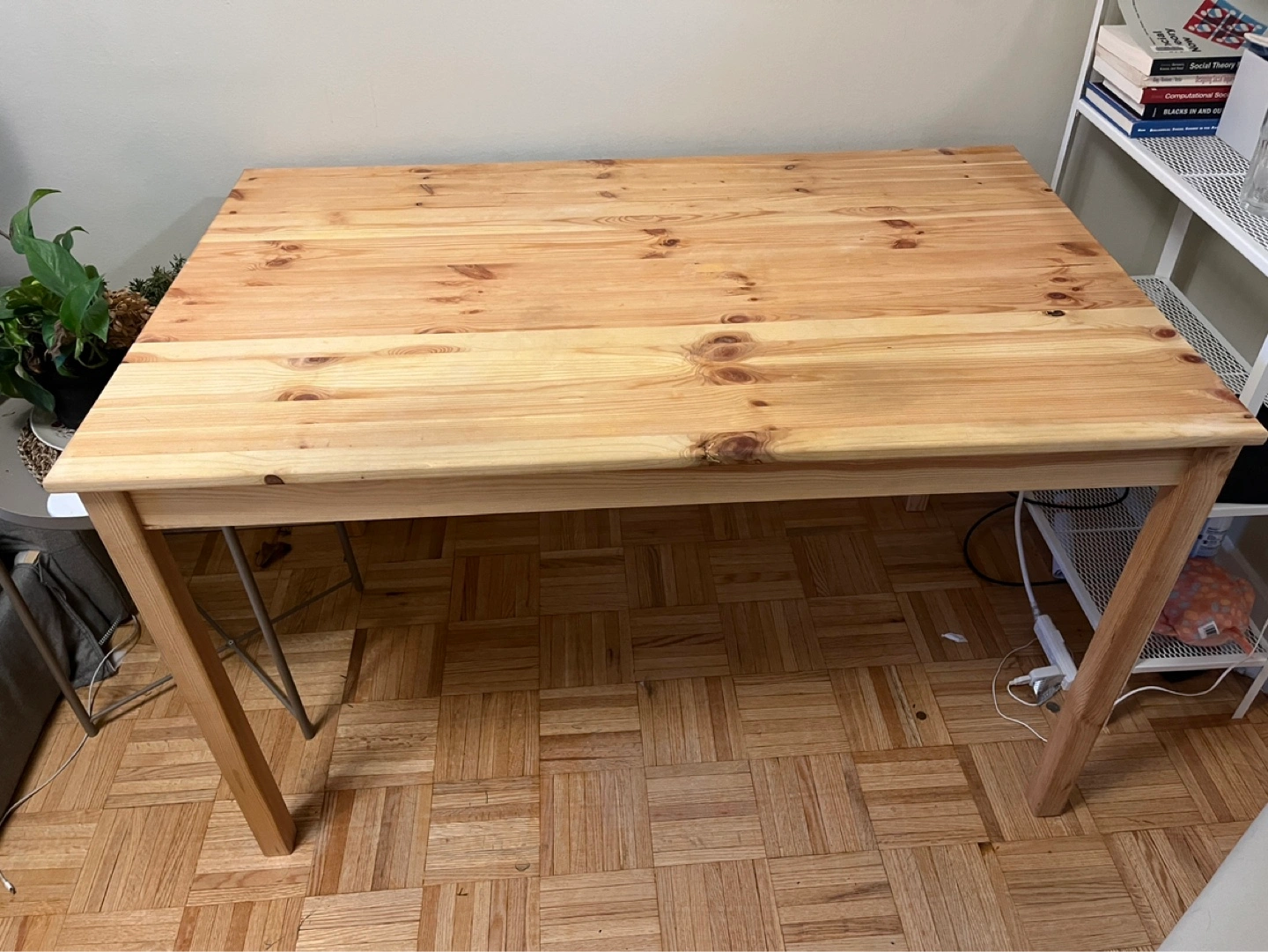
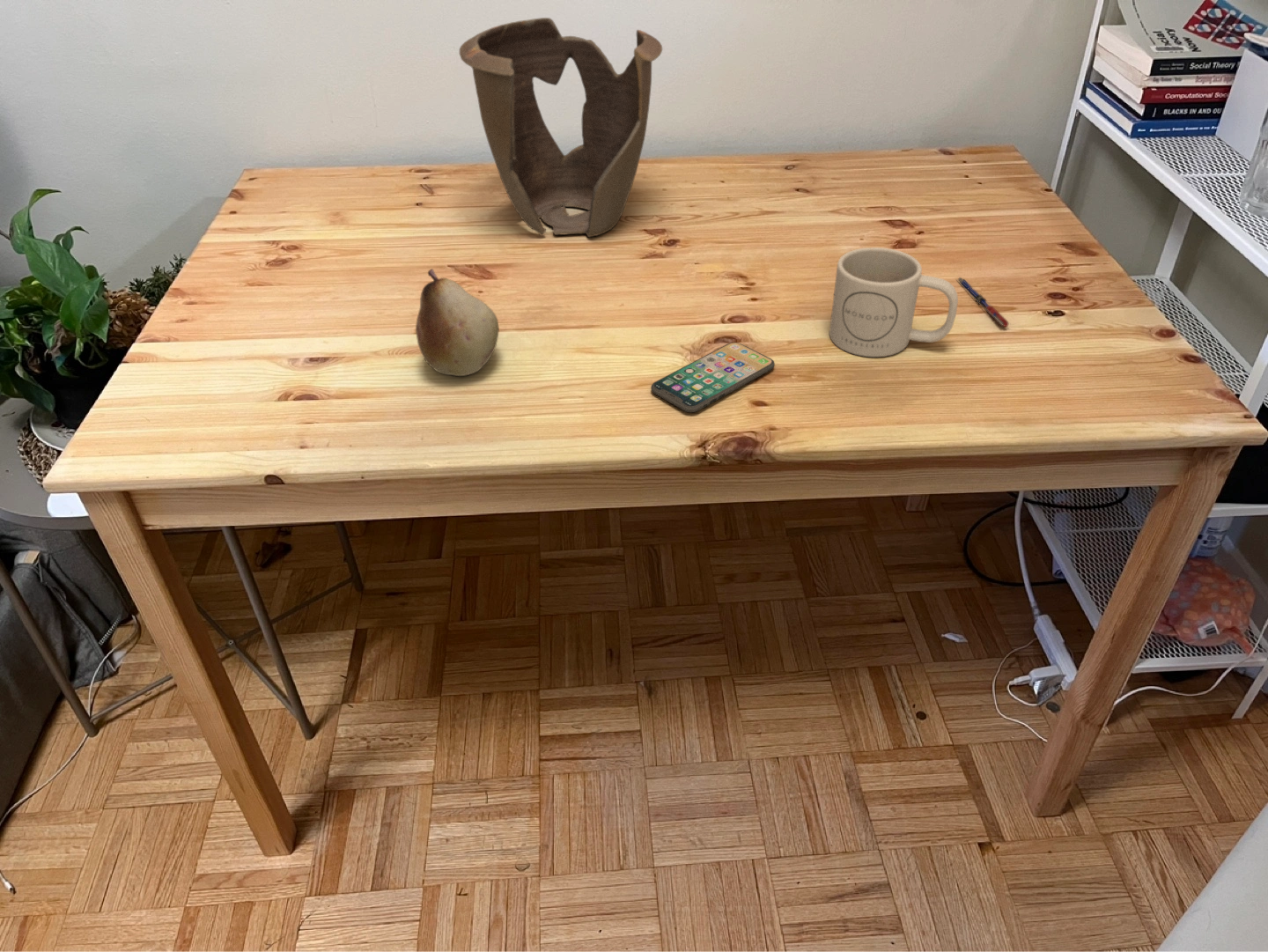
+ decorative bowl [459,17,663,238]
+ mug [829,247,959,358]
+ pen [955,277,1011,328]
+ fruit [415,268,500,377]
+ smartphone [650,342,776,413]
